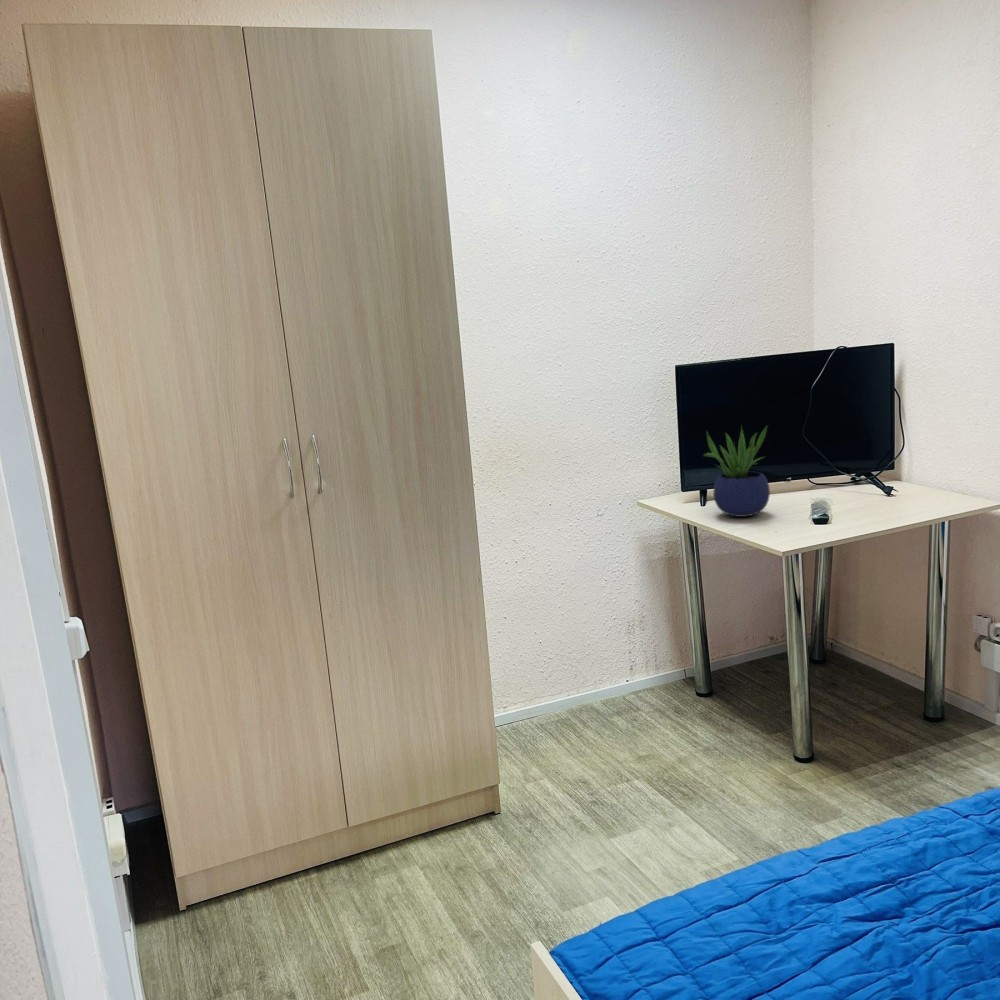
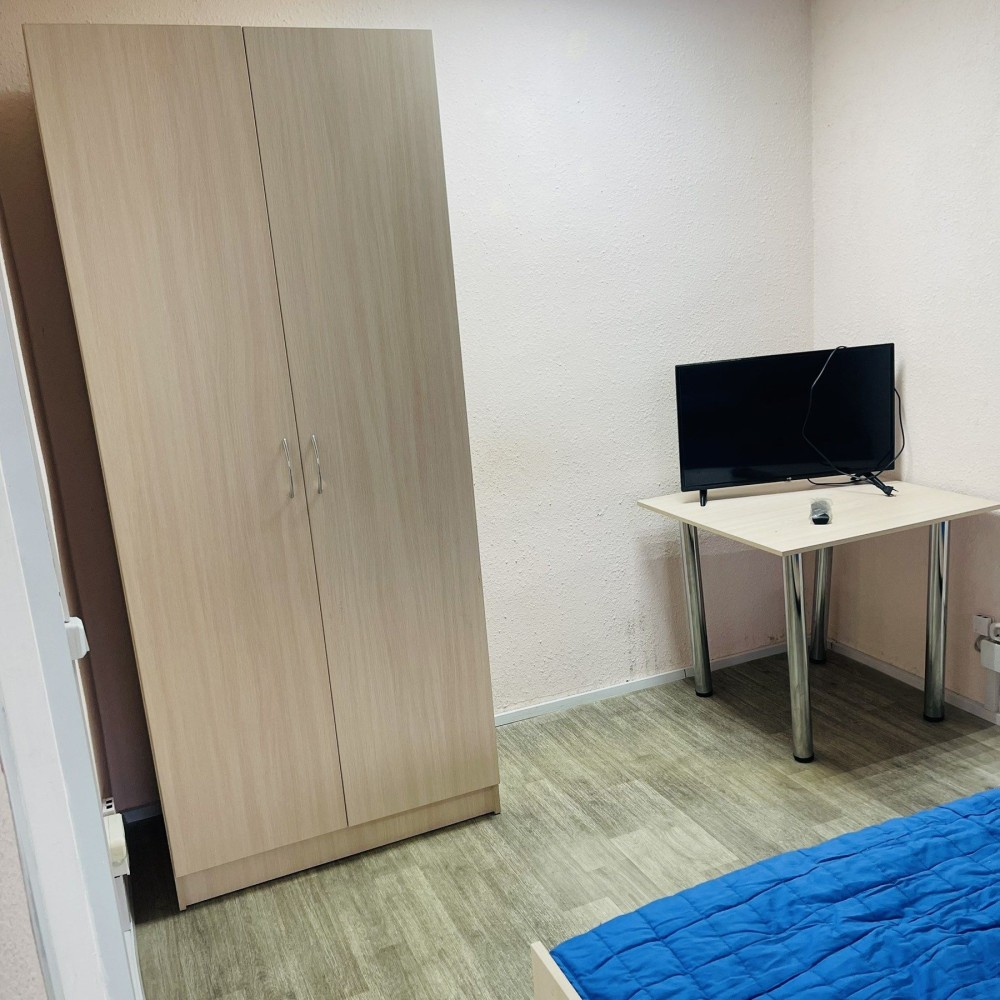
- potted plant [702,424,771,518]
